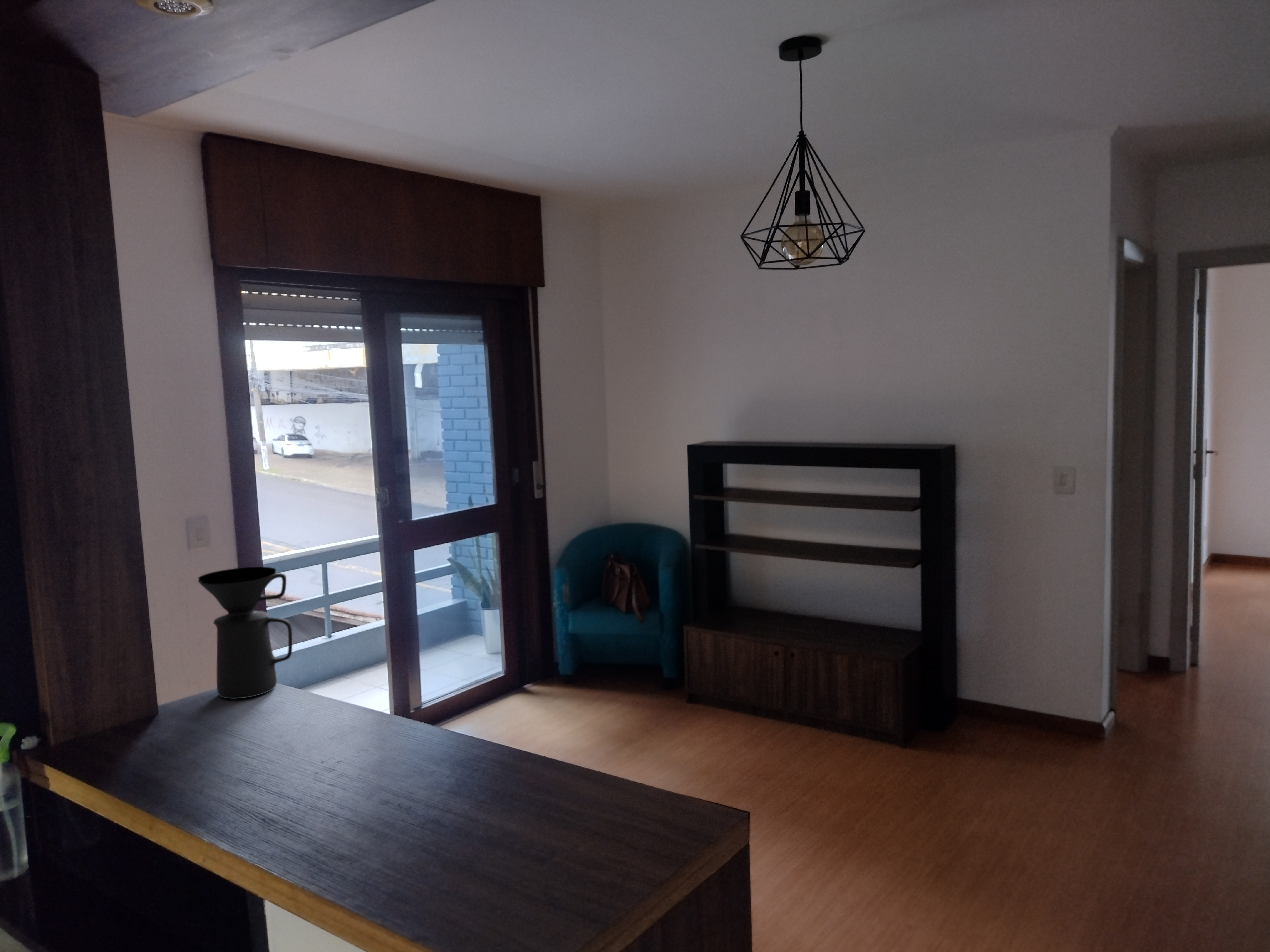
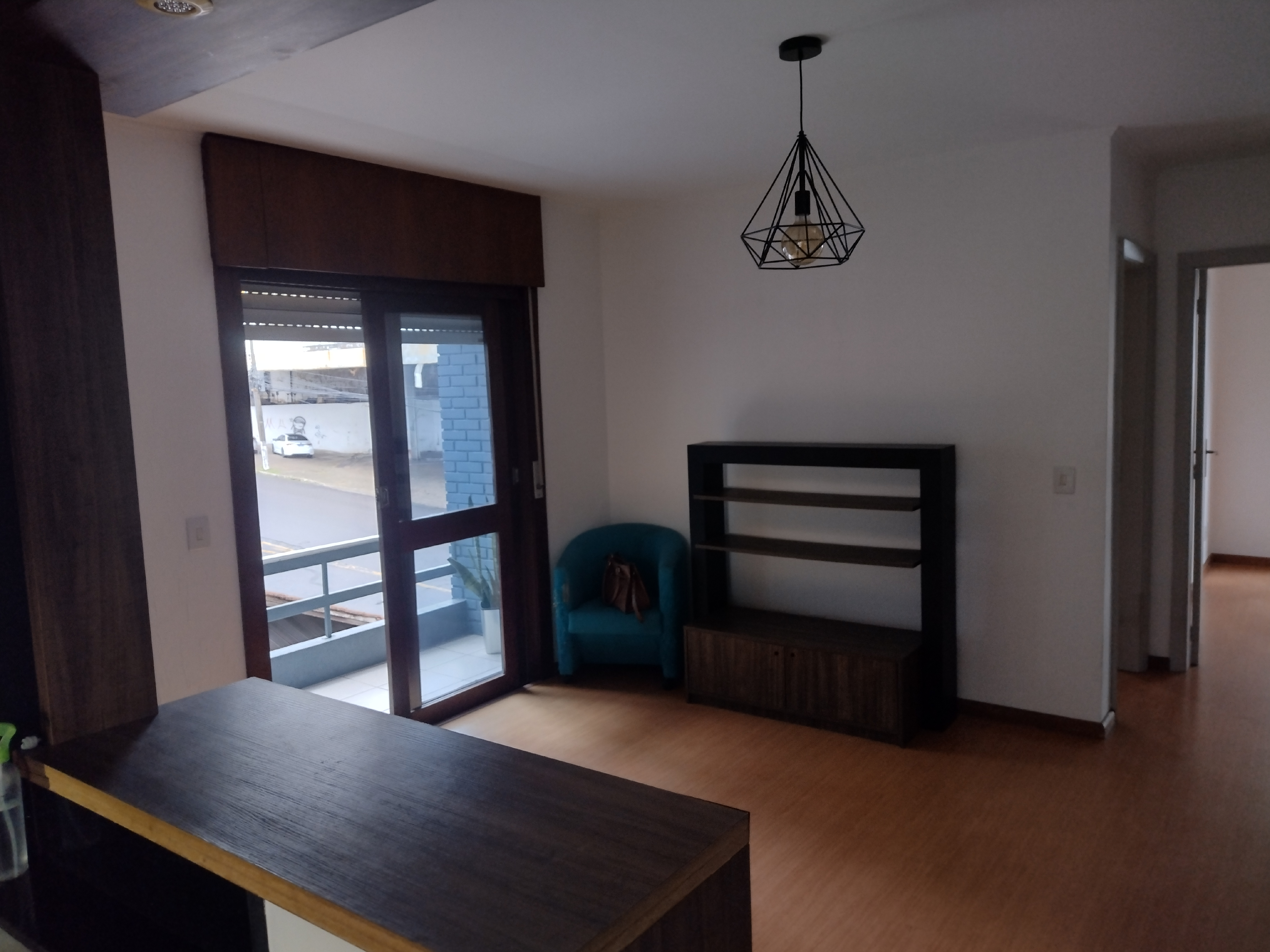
- coffee maker [198,566,293,699]
